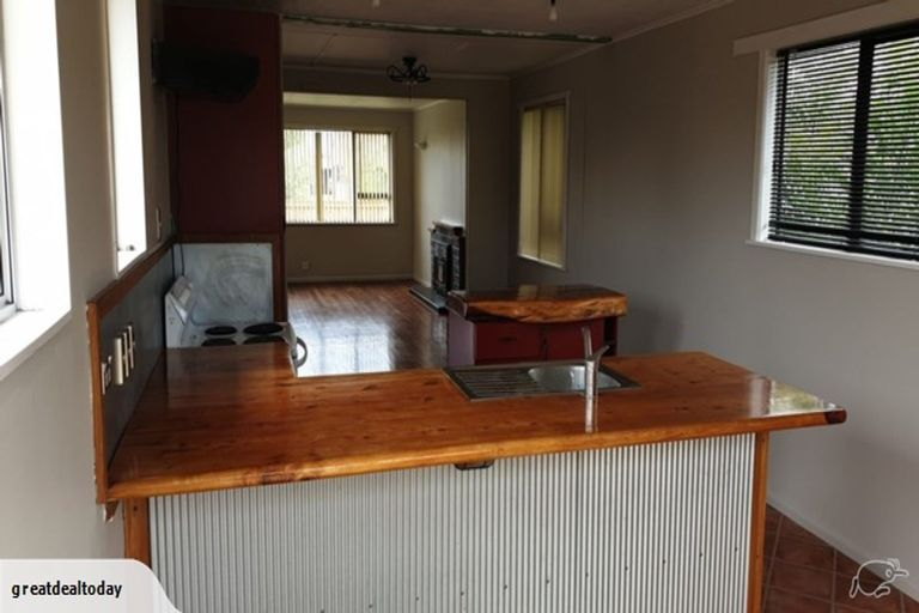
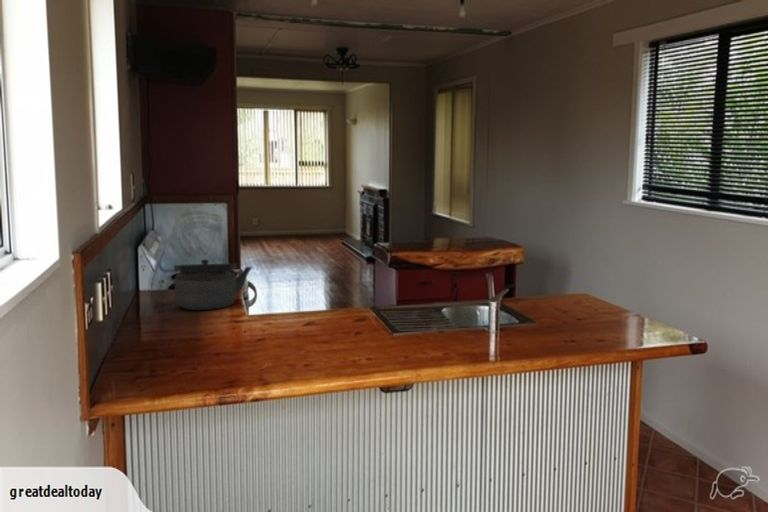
+ kettle [173,258,253,311]
